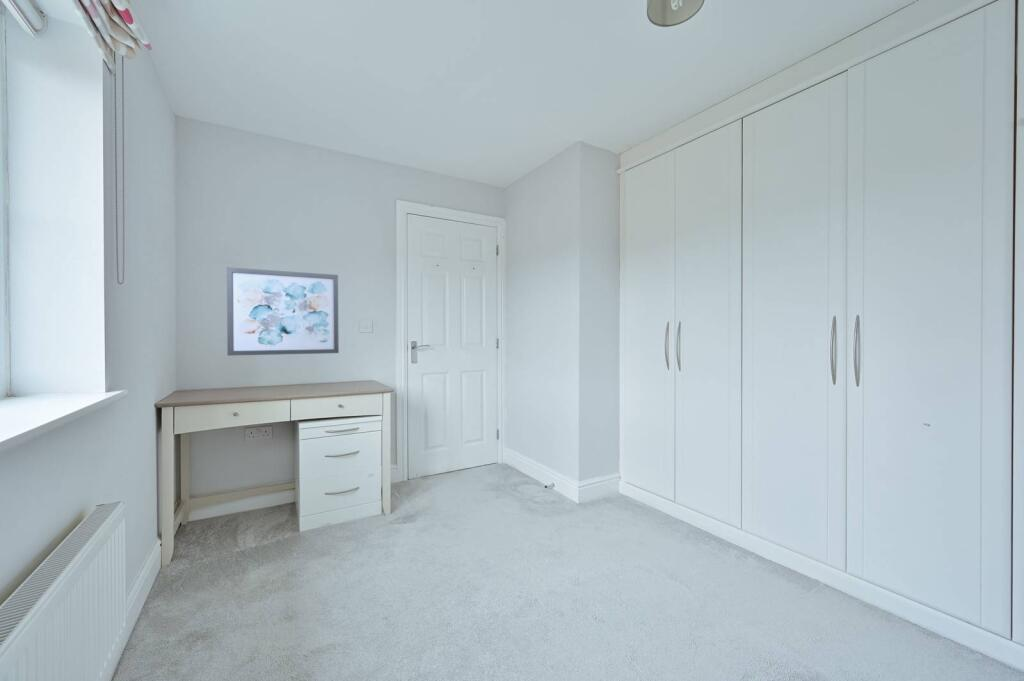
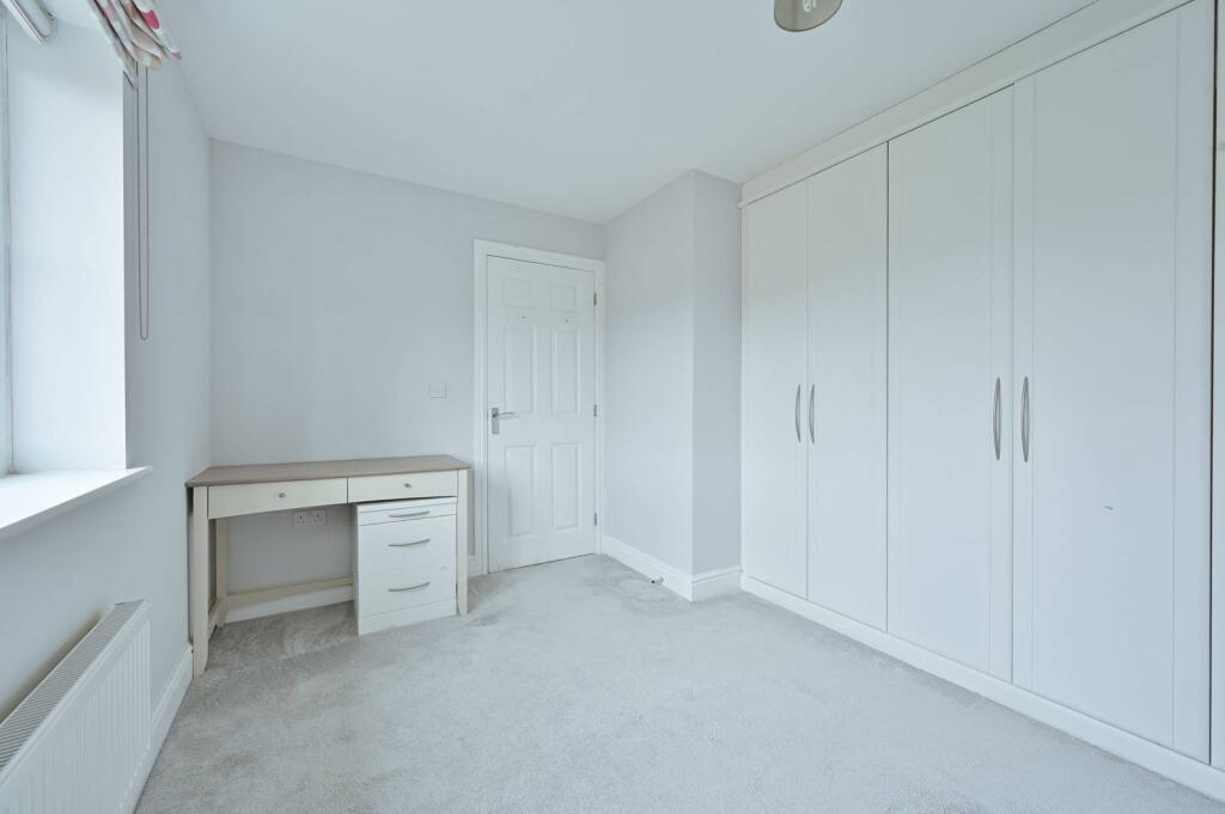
- wall art [226,266,340,357]
